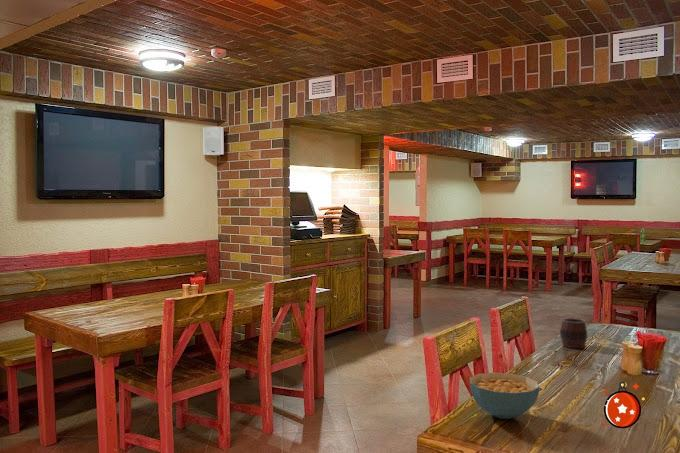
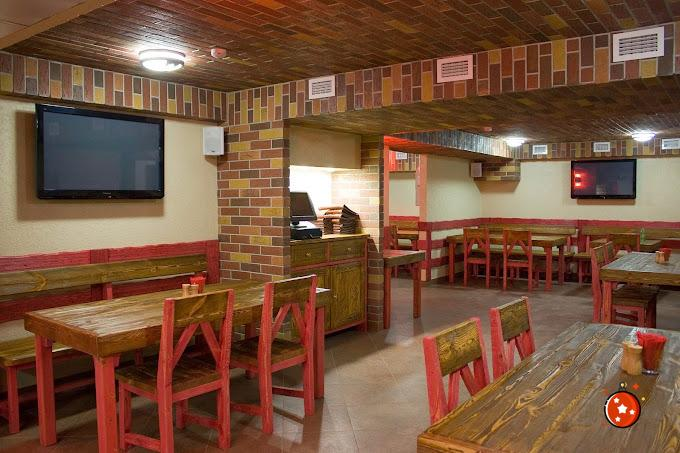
- cup [559,317,588,349]
- cereal bowl [469,372,540,420]
